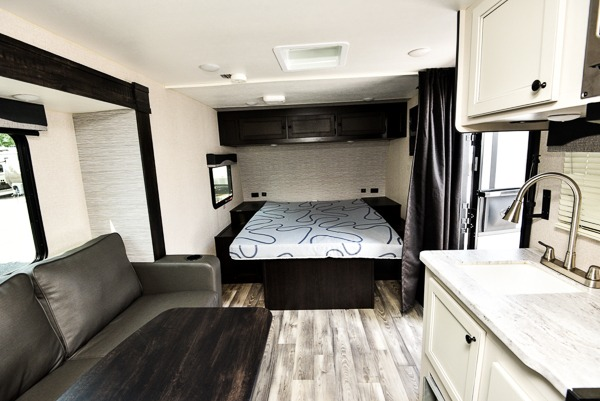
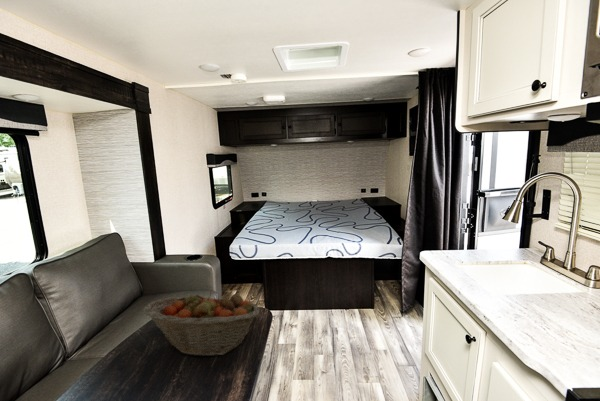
+ fruit basket [142,292,260,357]
